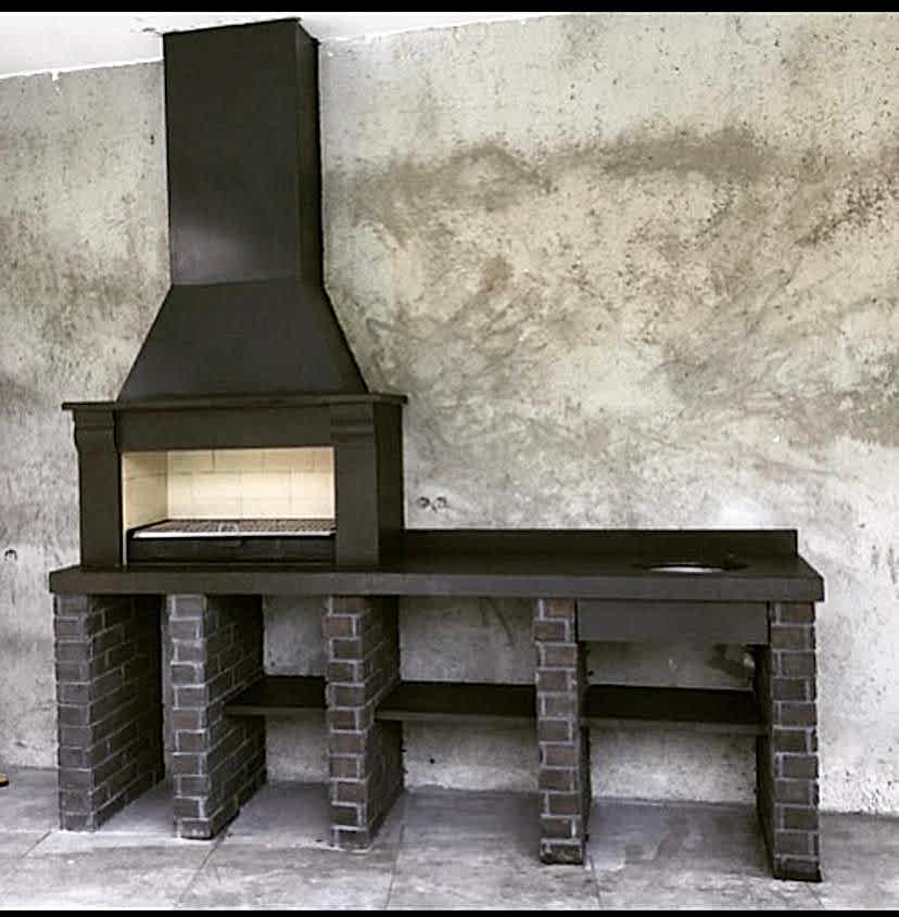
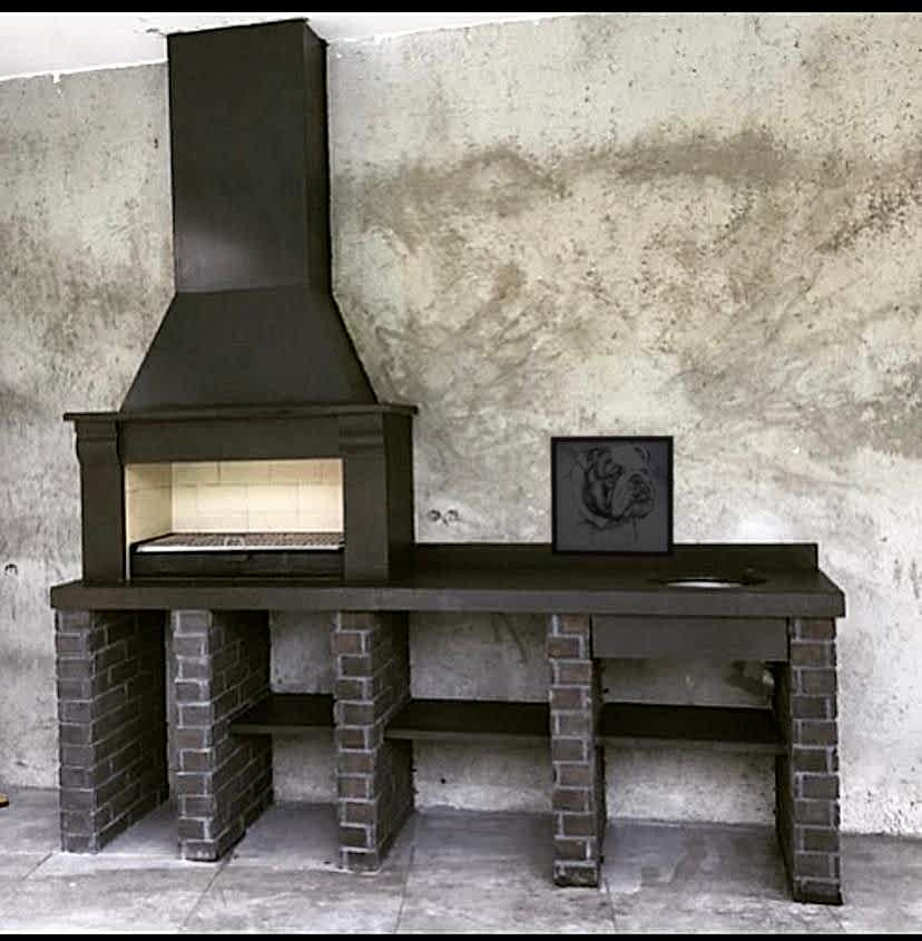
+ wall art [549,434,675,558]
